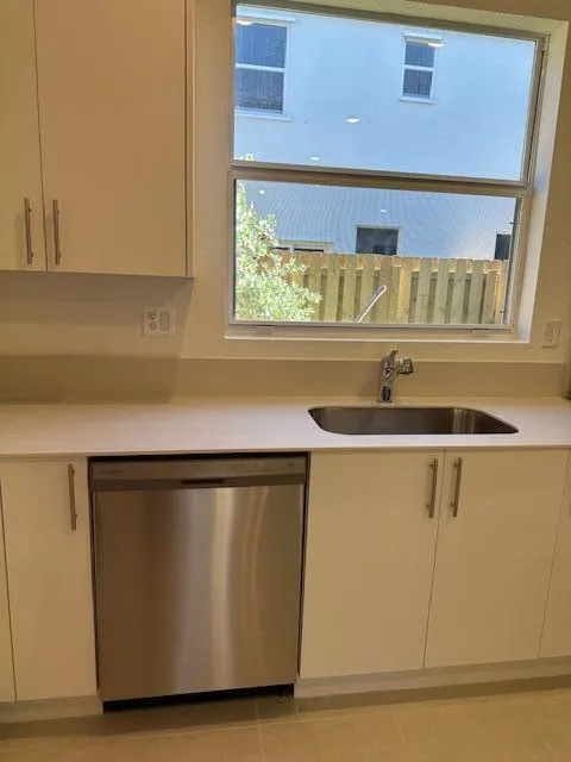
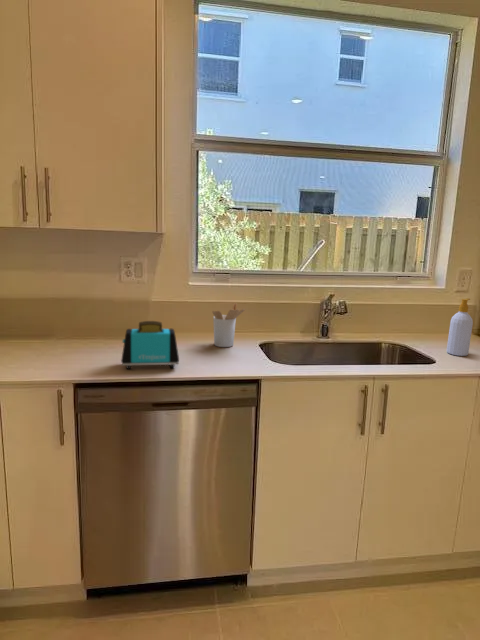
+ toaster [120,320,180,370]
+ utensil holder [212,302,246,348]
+ soap bottle [446,298,474,357]
